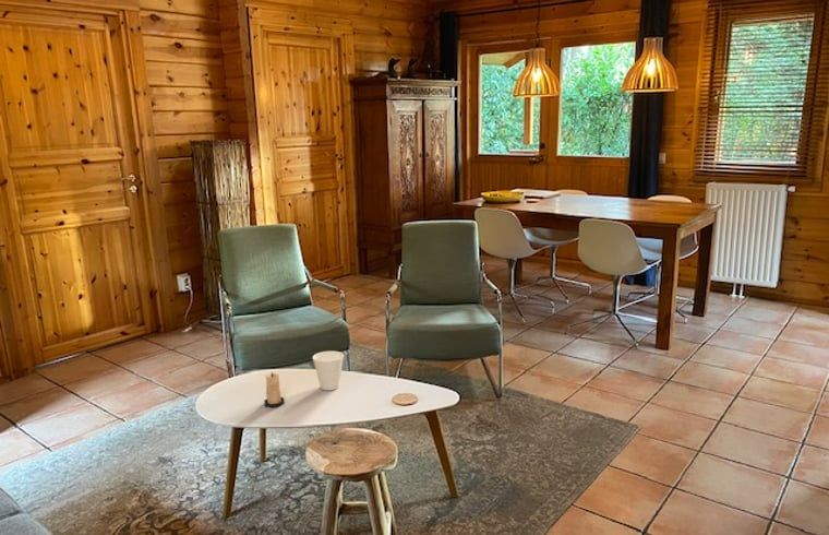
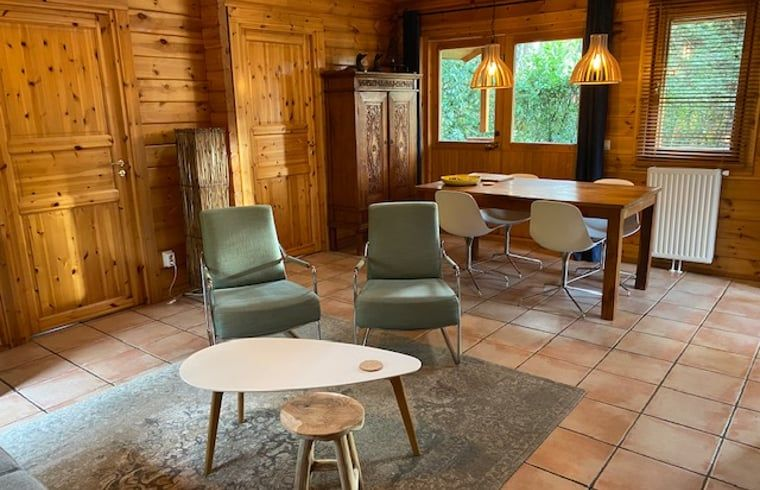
- candle [263,371,285,408]
- cup [312,349,345,391]
